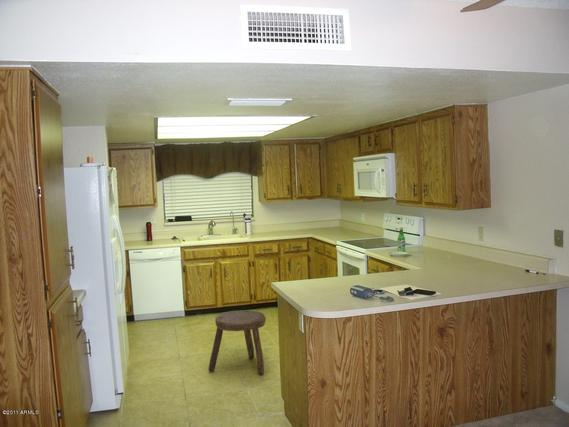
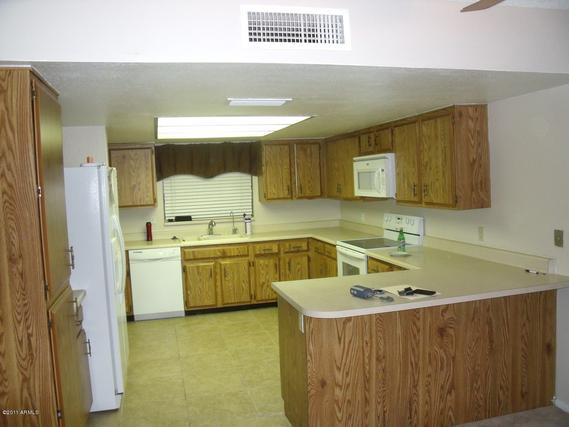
- stool [207,309,267,375]
